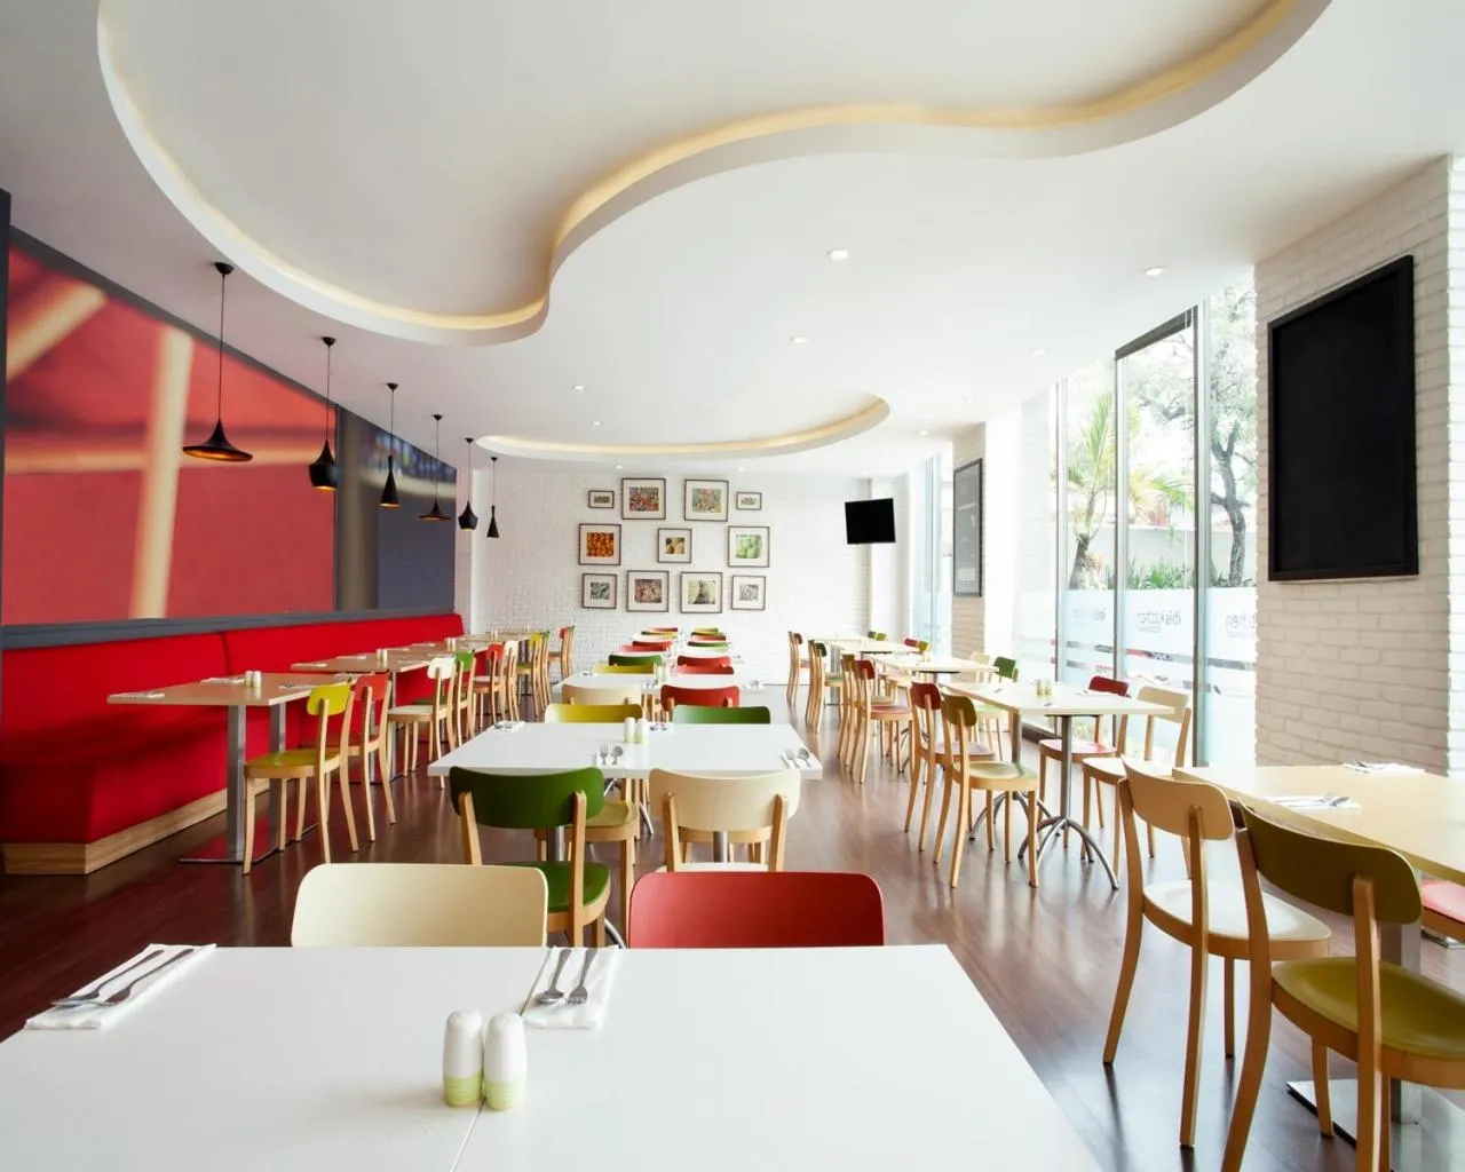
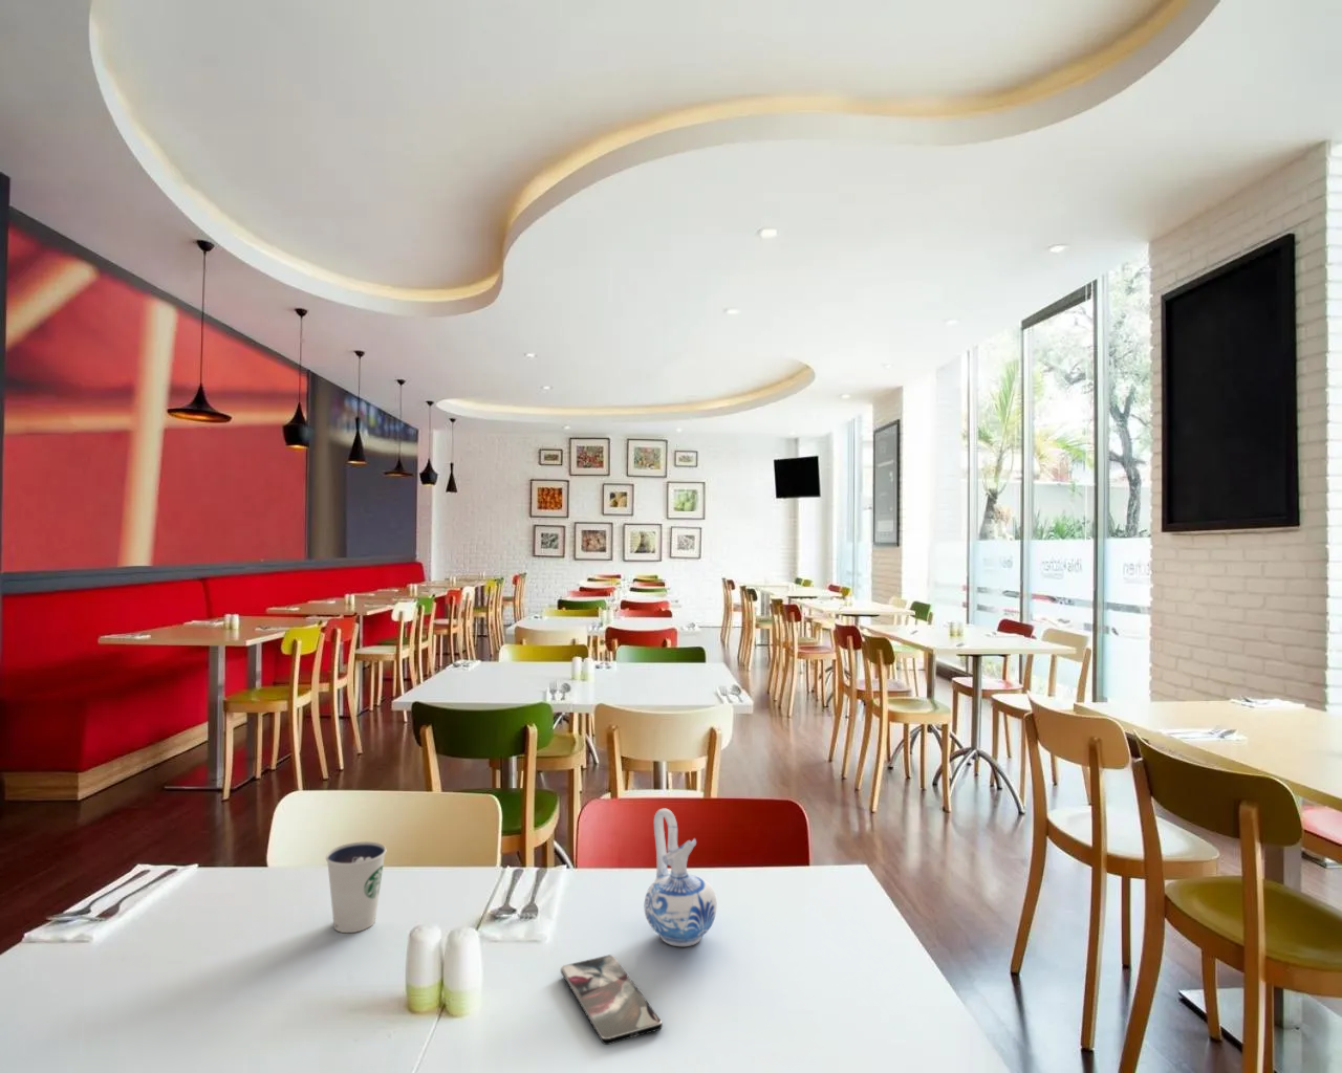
+ ceramic pitcher [644,808,718,947]
+ dixie cup [325,841,387,934]
+ smartphone [560,954,664,1046]
